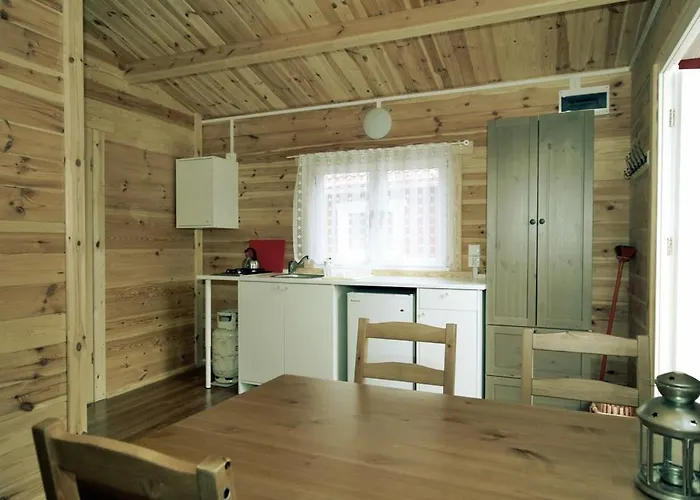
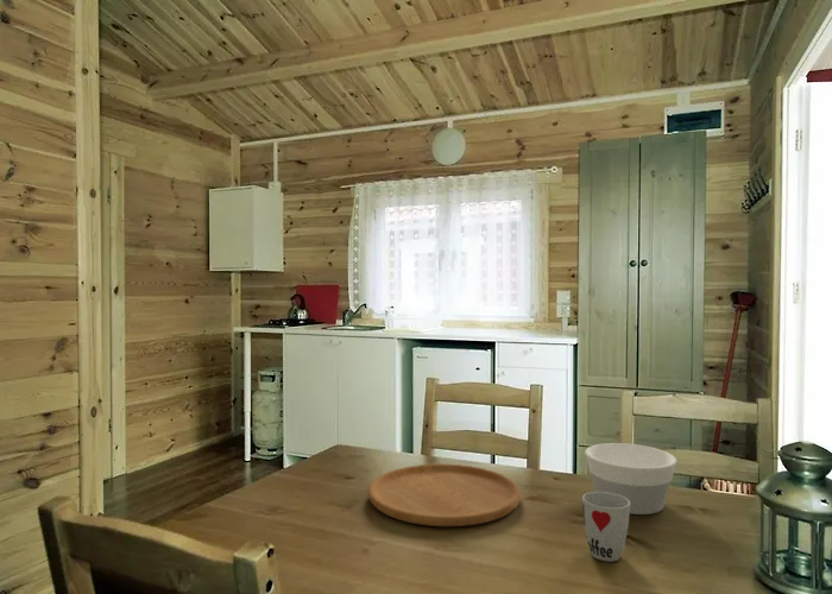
+ cutting board [367,463,522,527]
+ bowl [584,442,677,516]
+ cup [581,491,630,562]
